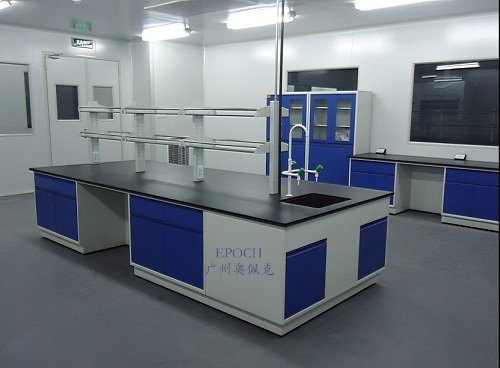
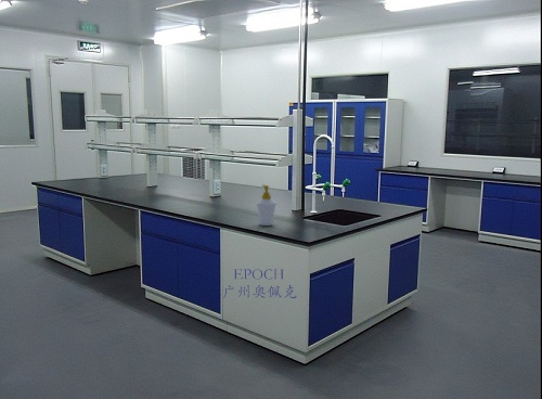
+ soap bottle [255,184,278,227]
